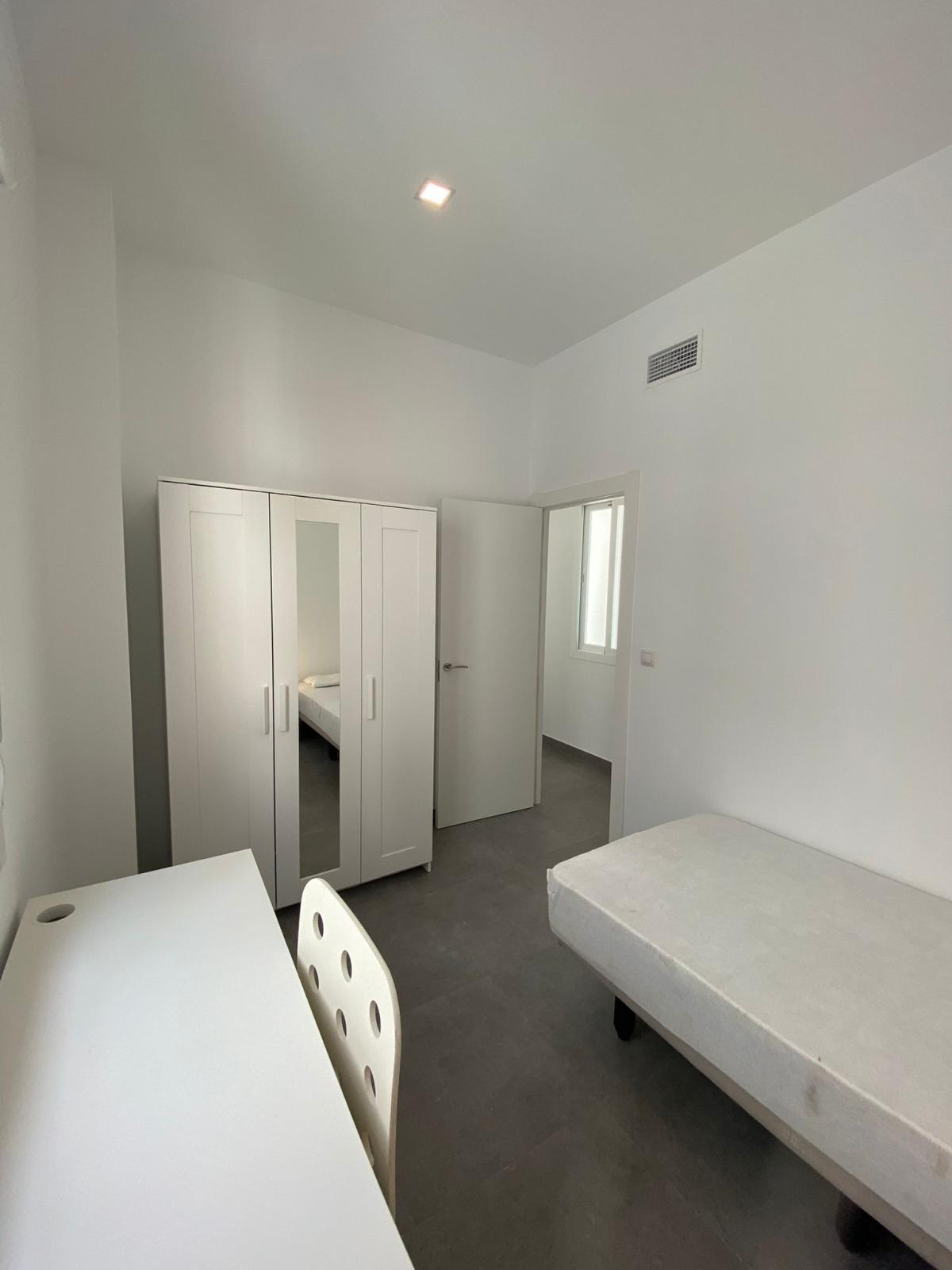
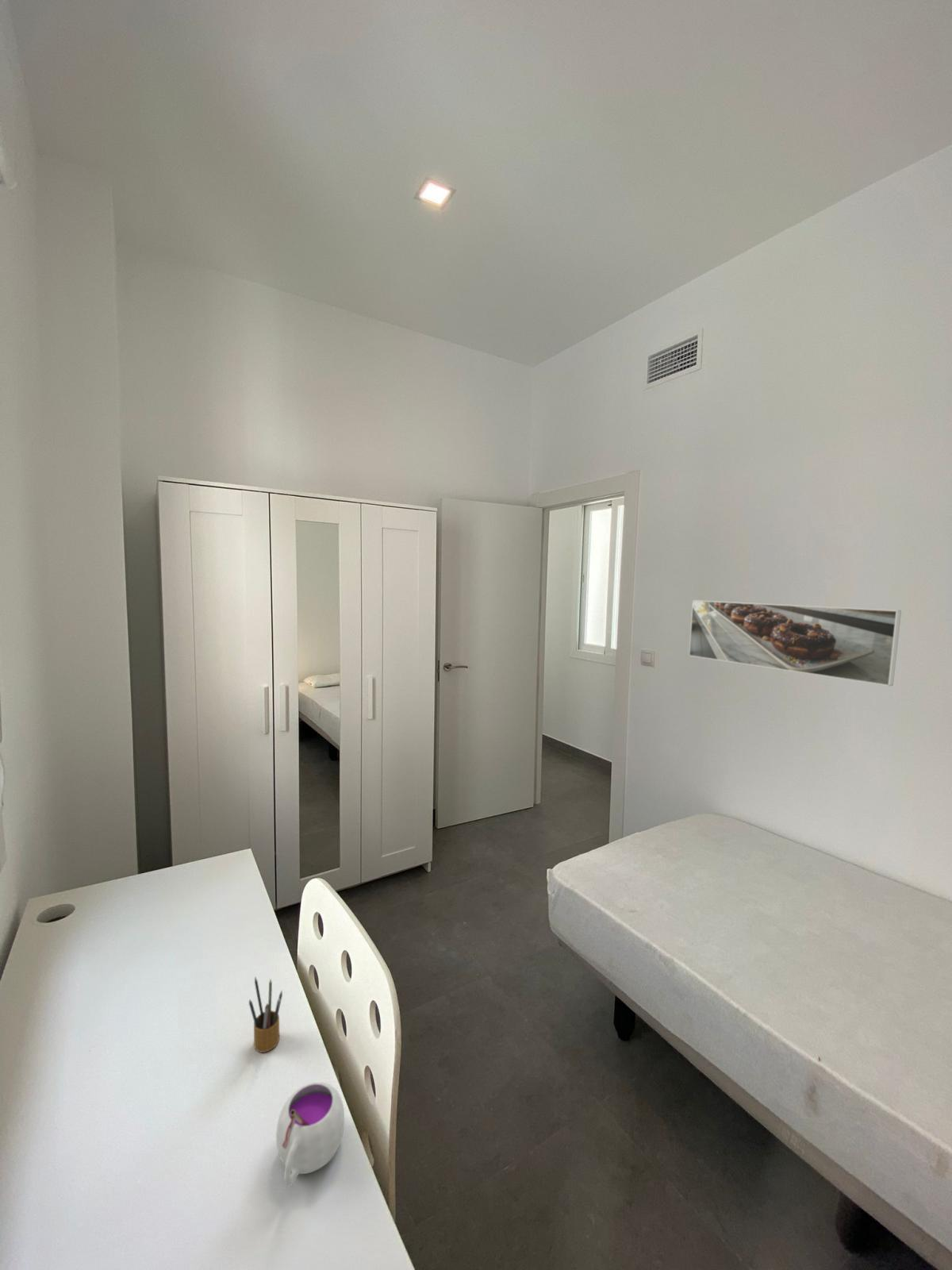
+ pencil box [248,976,283,1053]
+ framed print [688,599,902,687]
+ mug [275,1081,345,1187]
